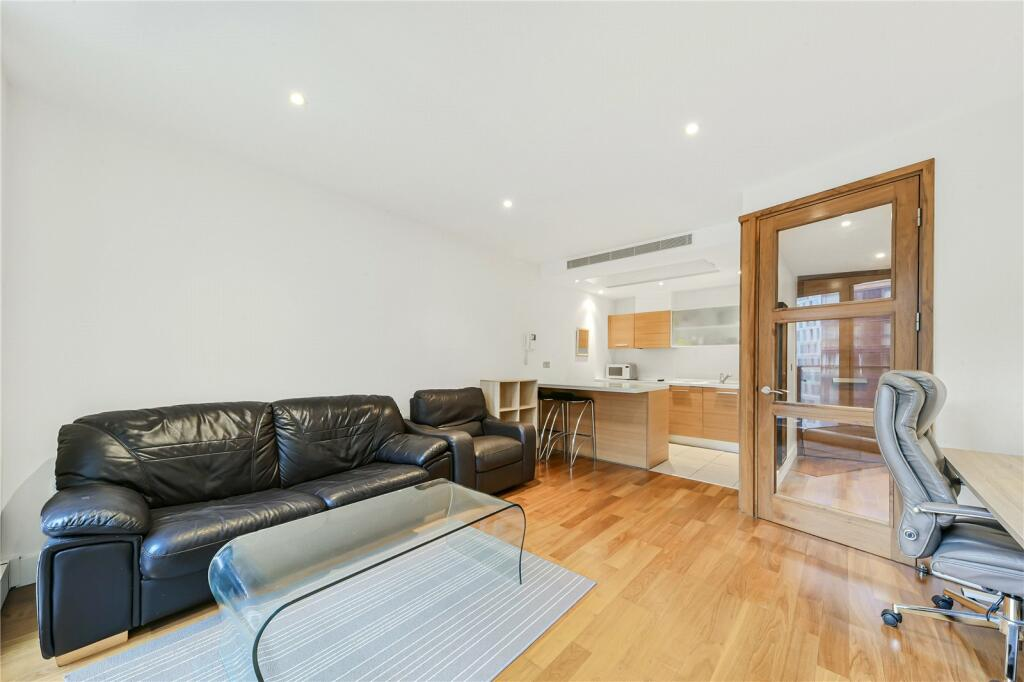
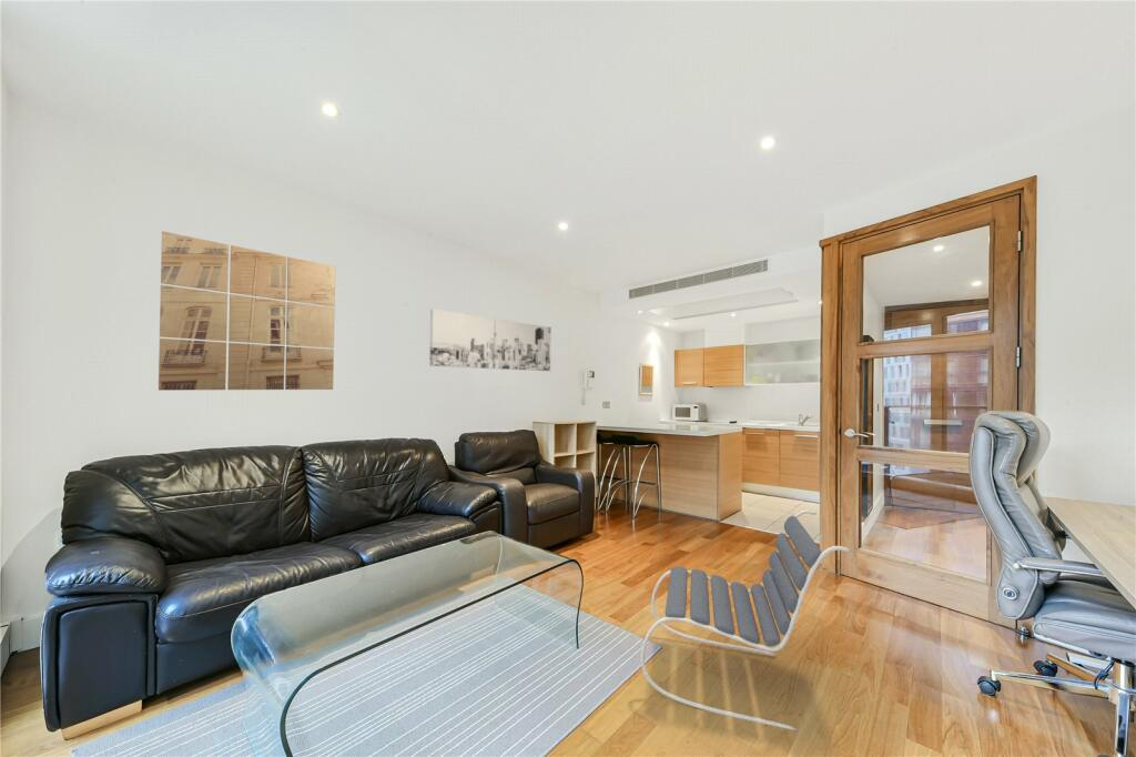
+ wall art [158,230,336,392]
+ lounge chair [640,509,852,731]
+ wall art [428,307,552,372]
